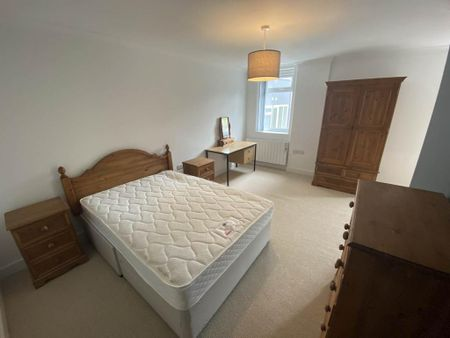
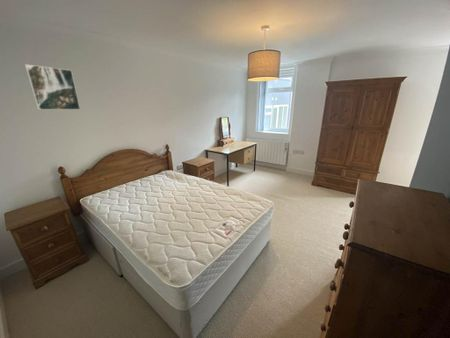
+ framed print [24,63,81,111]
